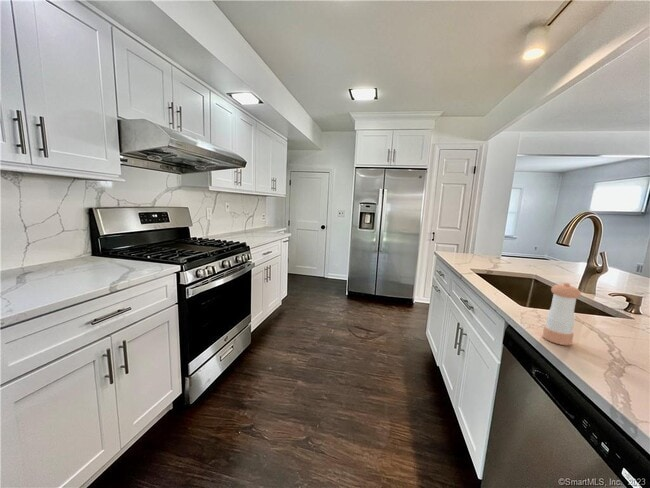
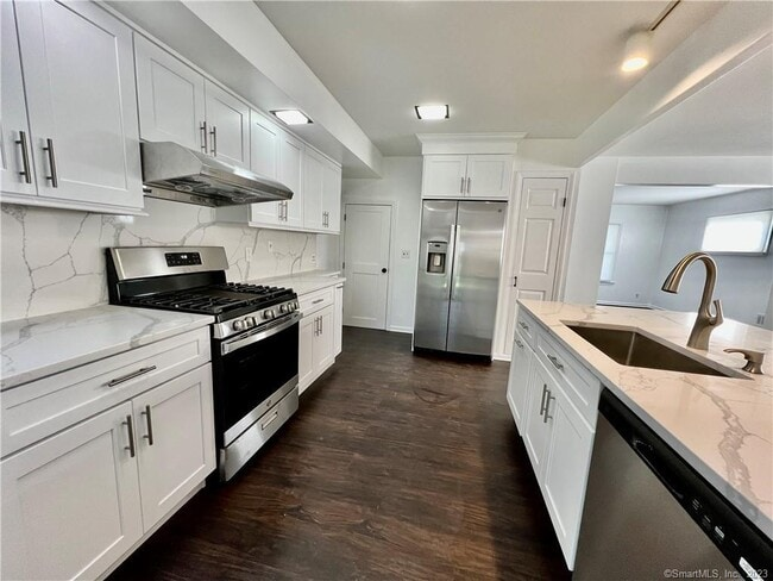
- pepper shaker [541,282,582,346]
